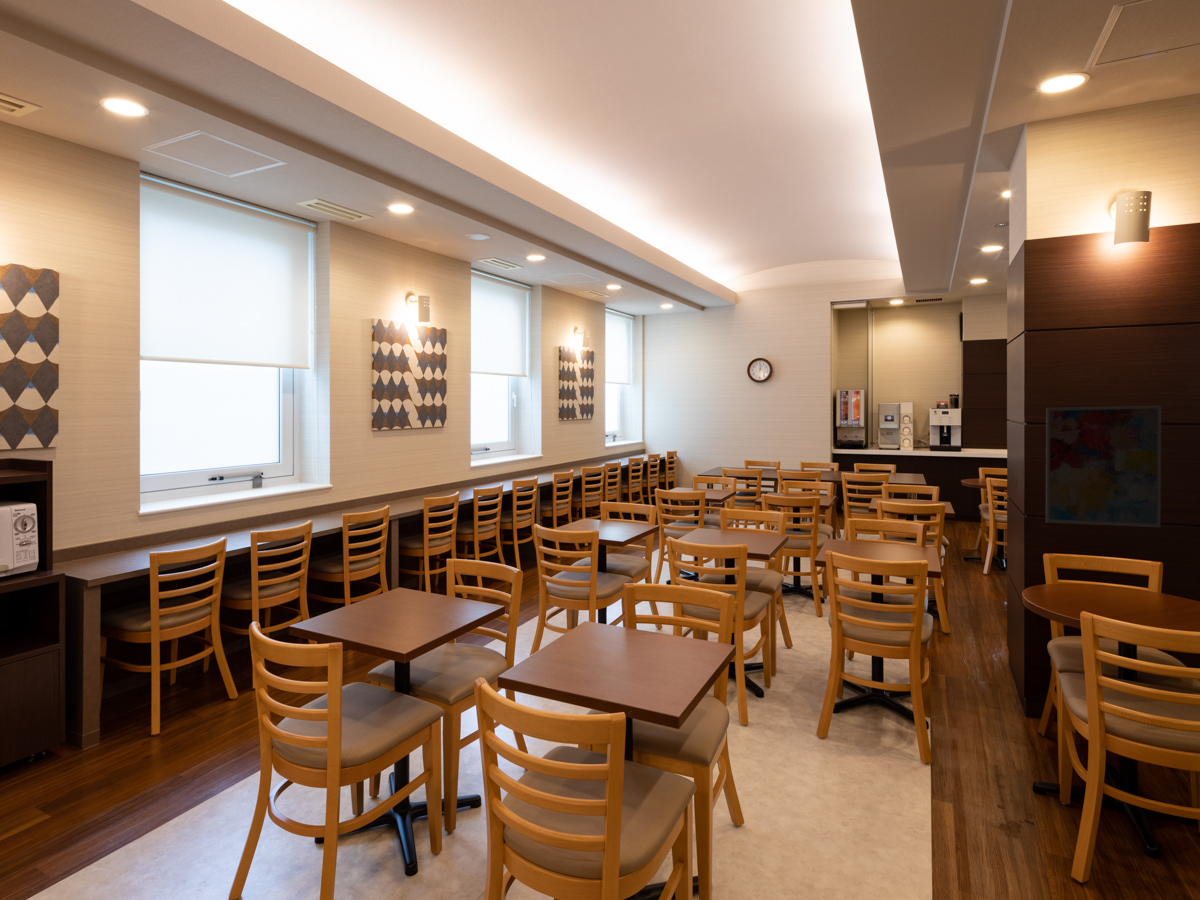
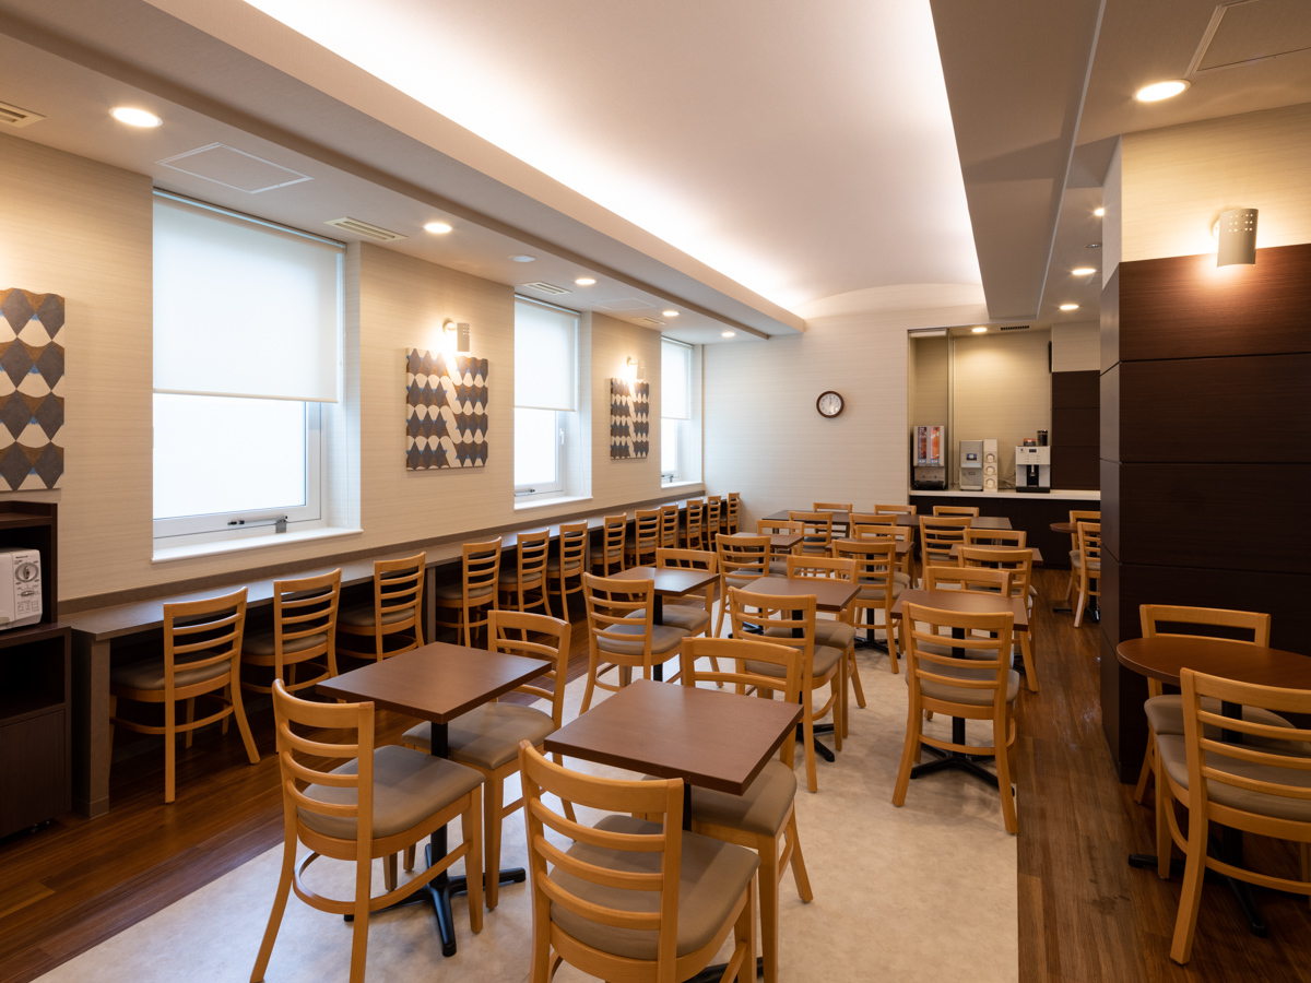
- wall art [1045,404,1162,528]
